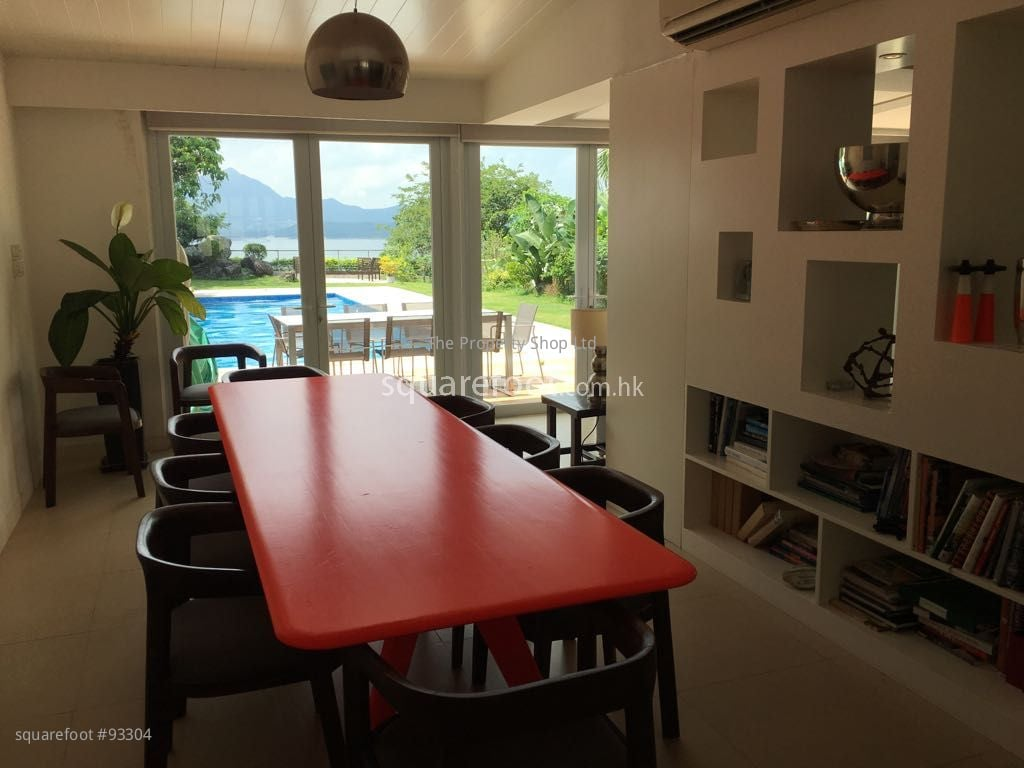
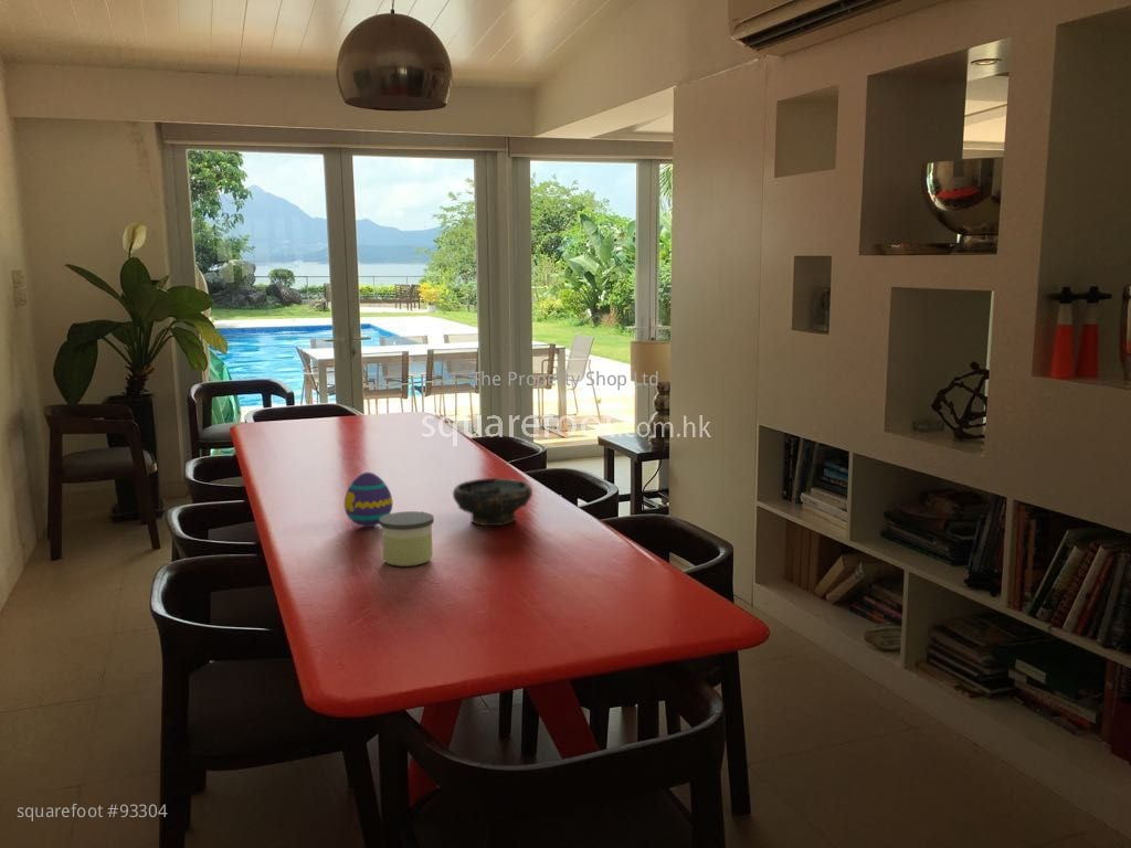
+ bowl [452,477,533,527]
+ decorative egg [343,471,393,528]
+ candle [379,510,435,568]
